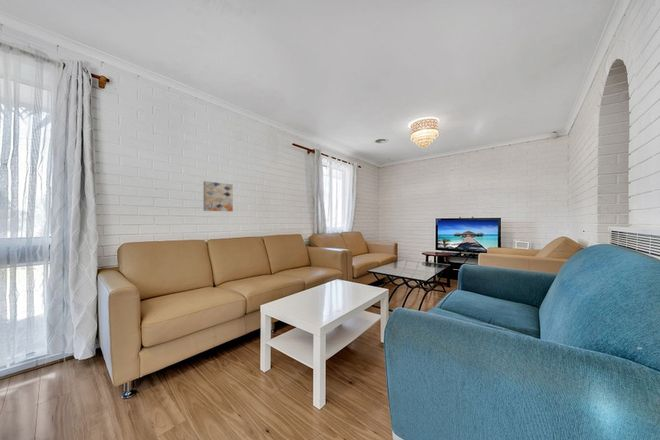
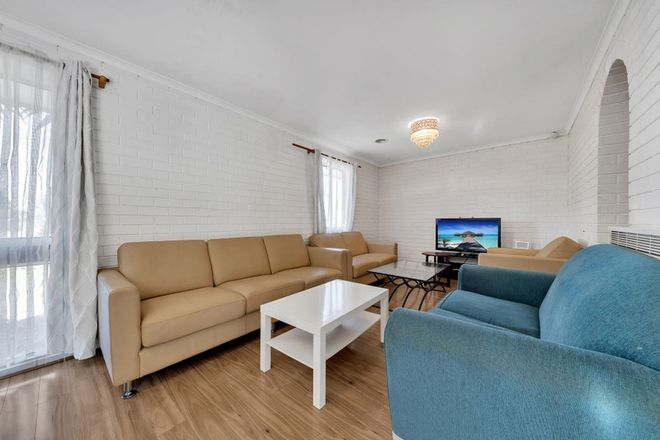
- wall art [203,180,234,212]
